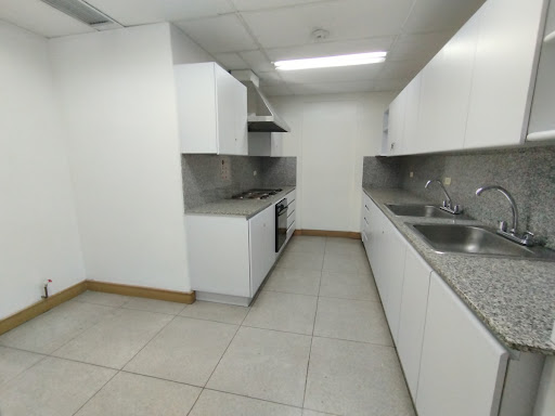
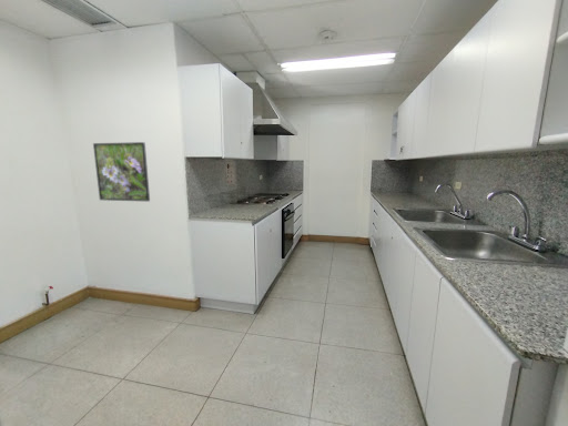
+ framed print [92,141,151,203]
